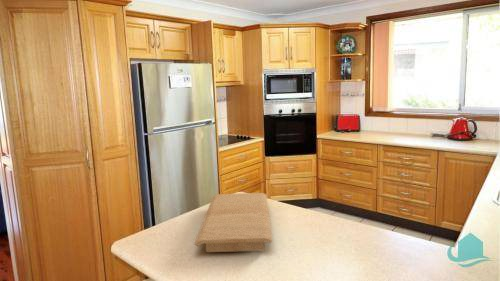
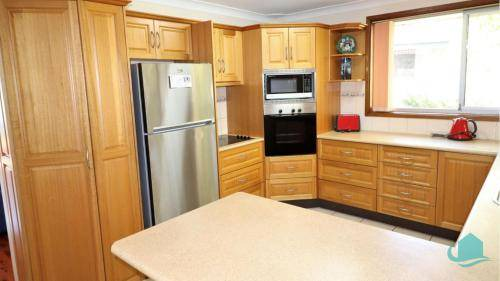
- cutting board [194,192,273,253]
